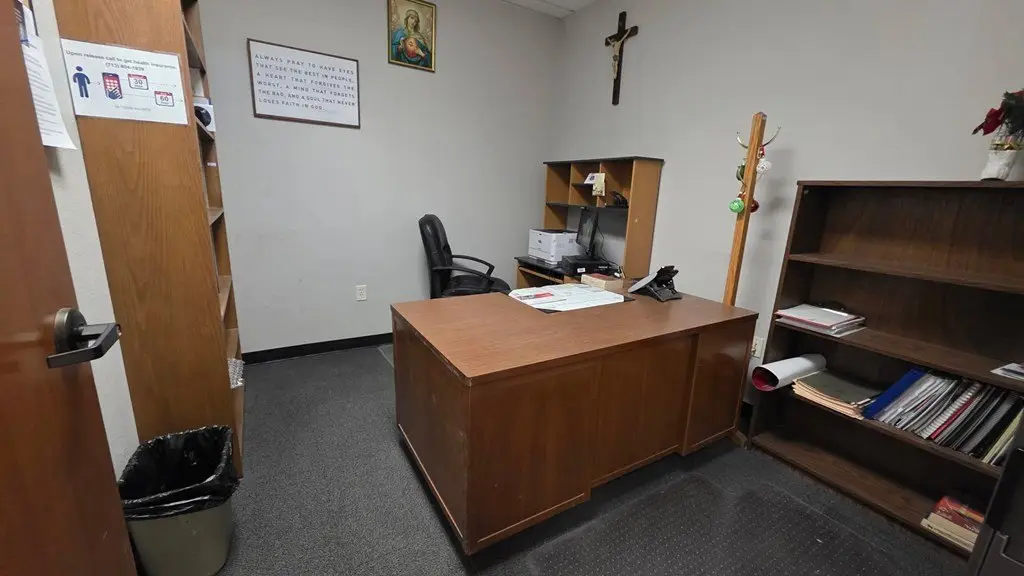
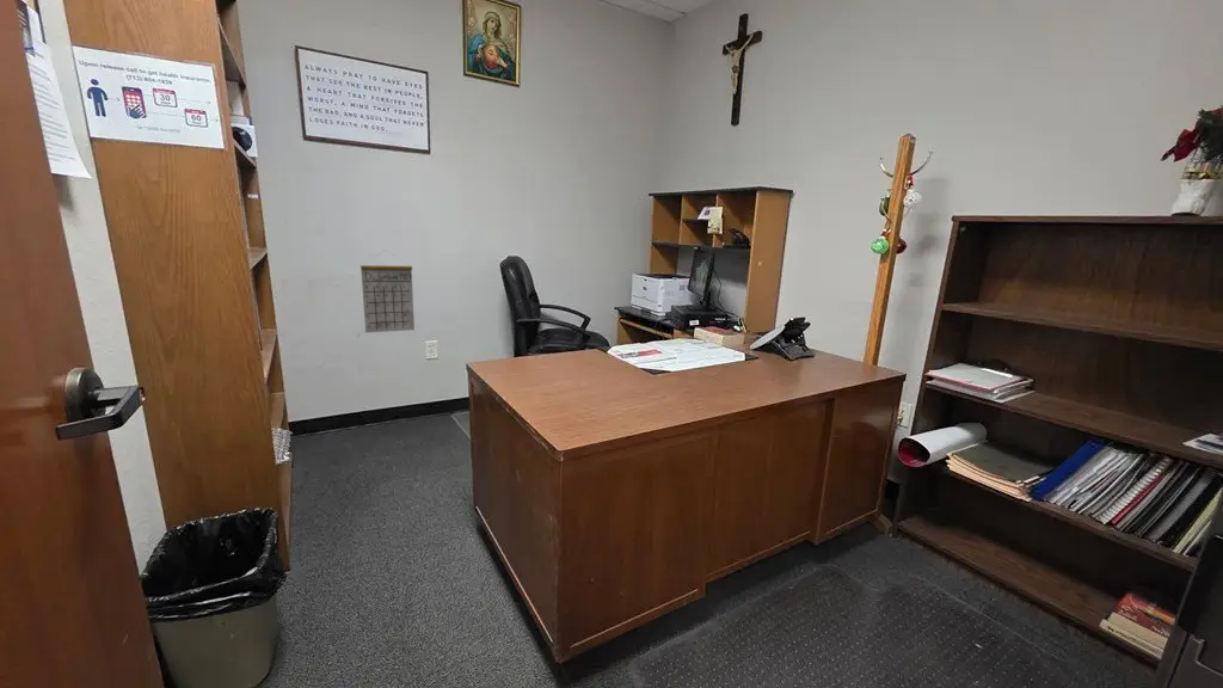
+ calendar [359,248,416,334]
